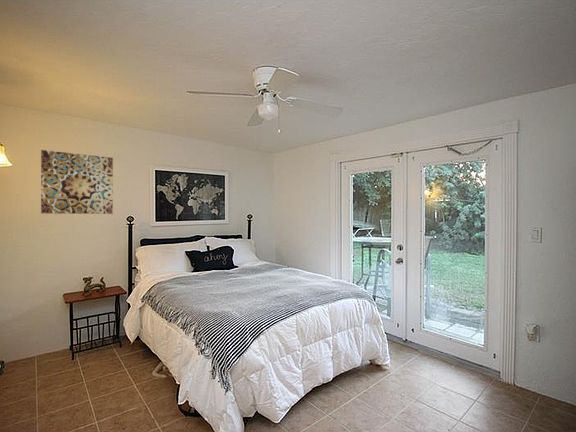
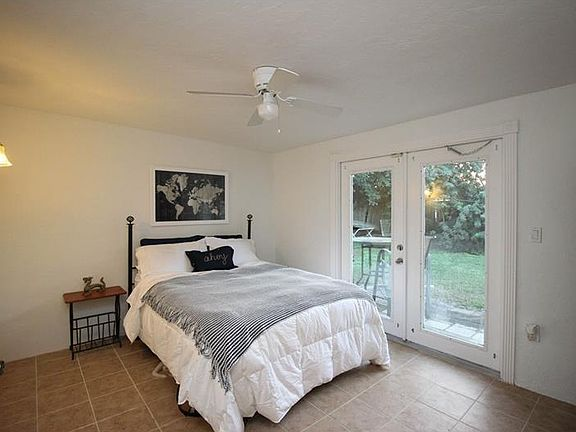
- wall art [40,149,114,215]
